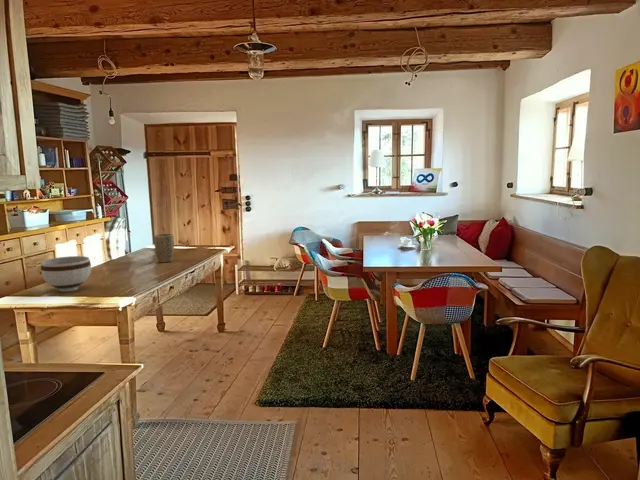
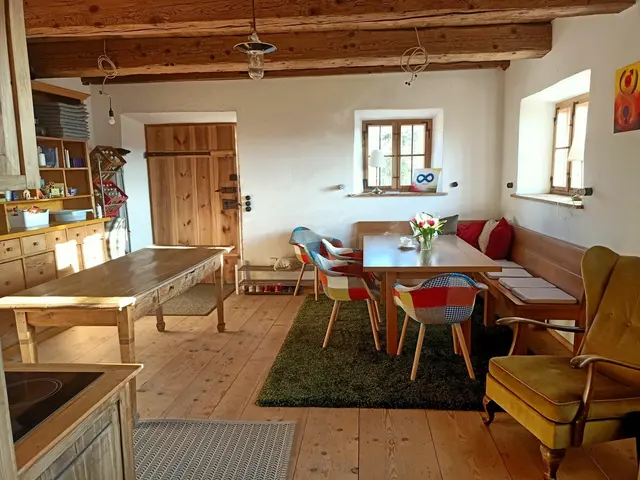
- bowl [40,255,92,293]
- plant pot [153,233,175,263]
